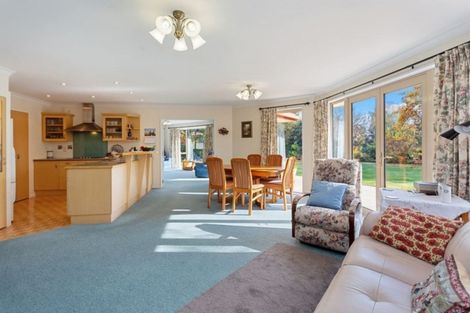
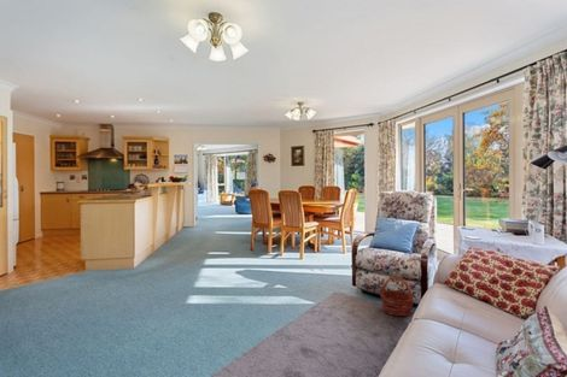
+ basket [379,276,415,317]
